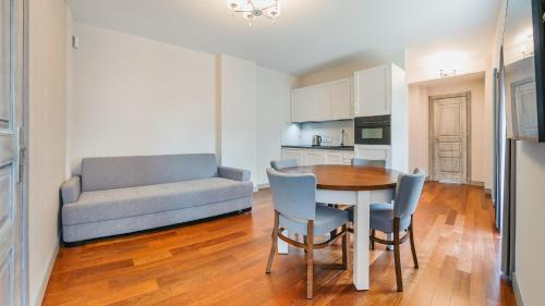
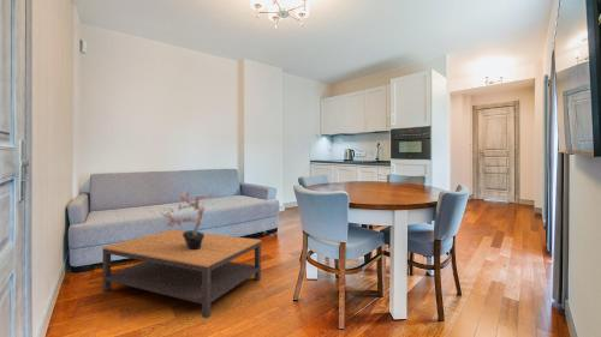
+ coffee table [101,228,262,319]
+ potted plant [160,188,215,249]
